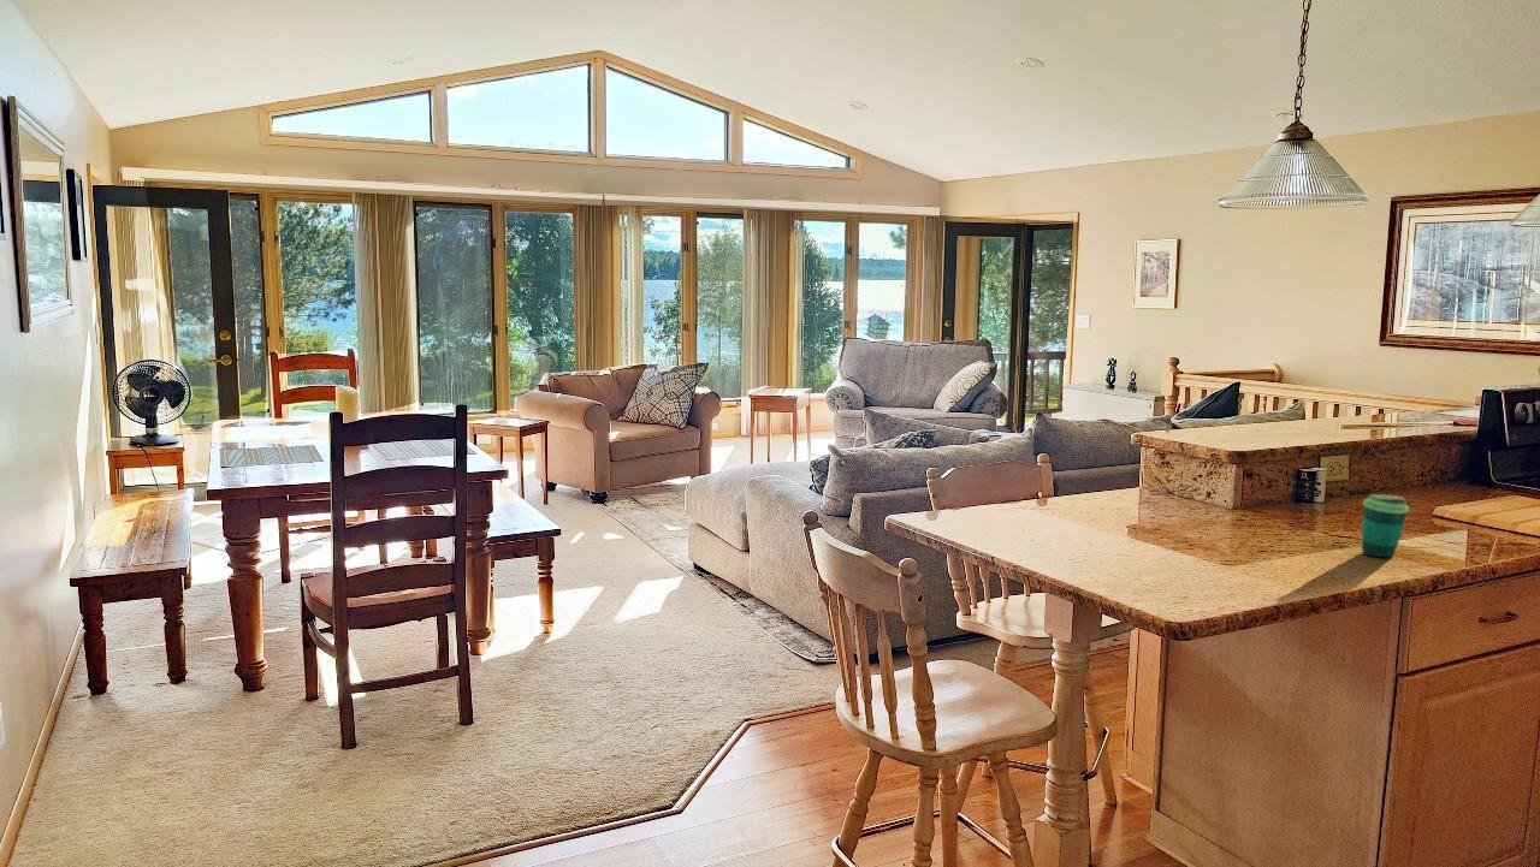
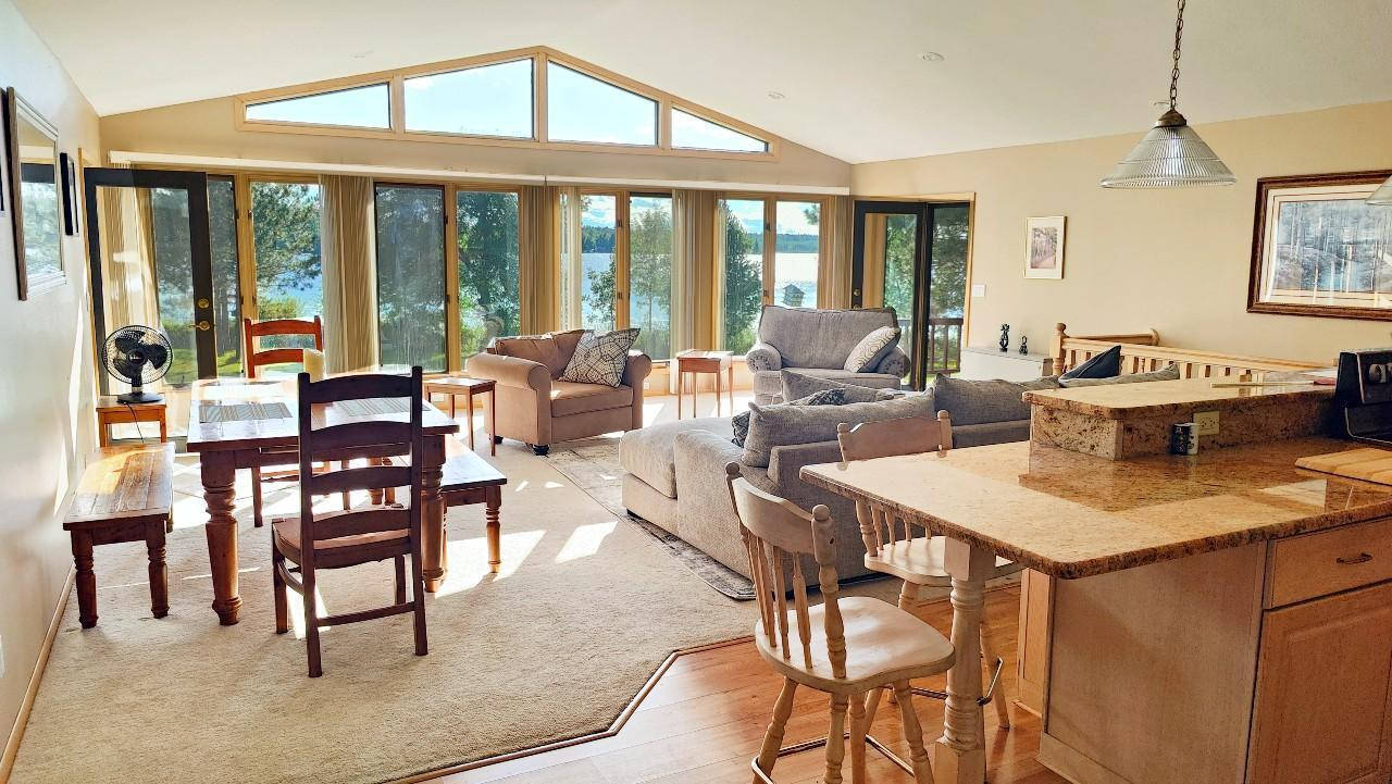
- cup [1361,493,1410,558]
